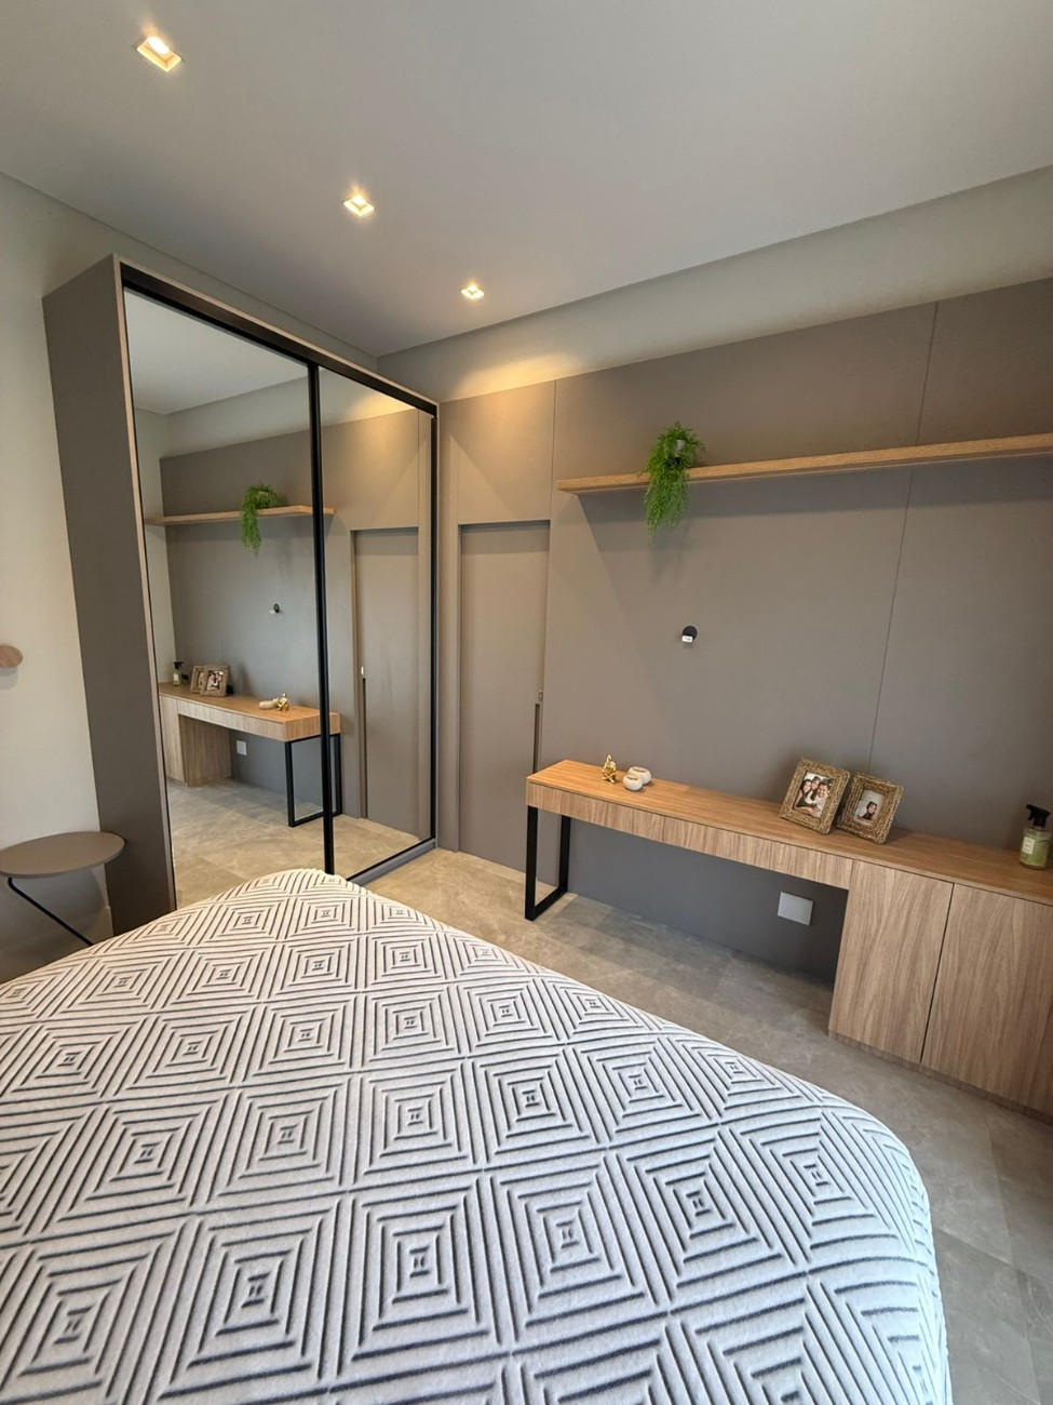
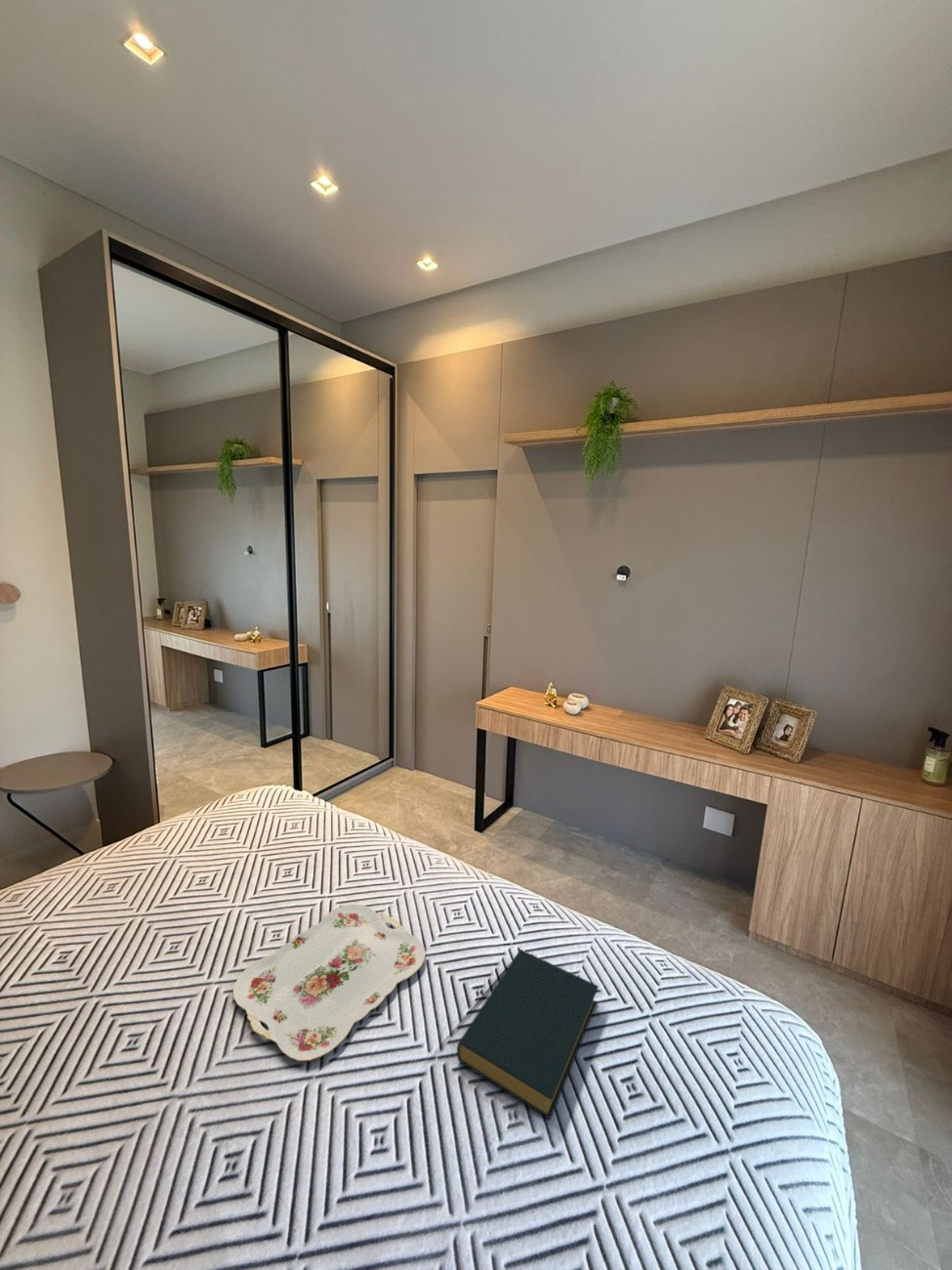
+ serving tray [232,904,427,1062]
+ hardback book [456,949,600,1121]
